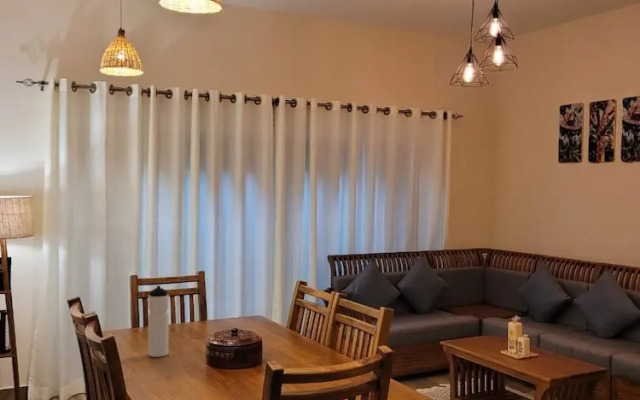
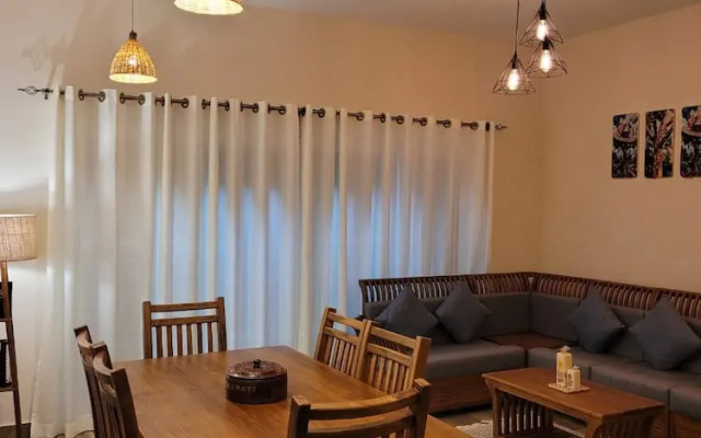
- water bottle [148,285,169,358]
